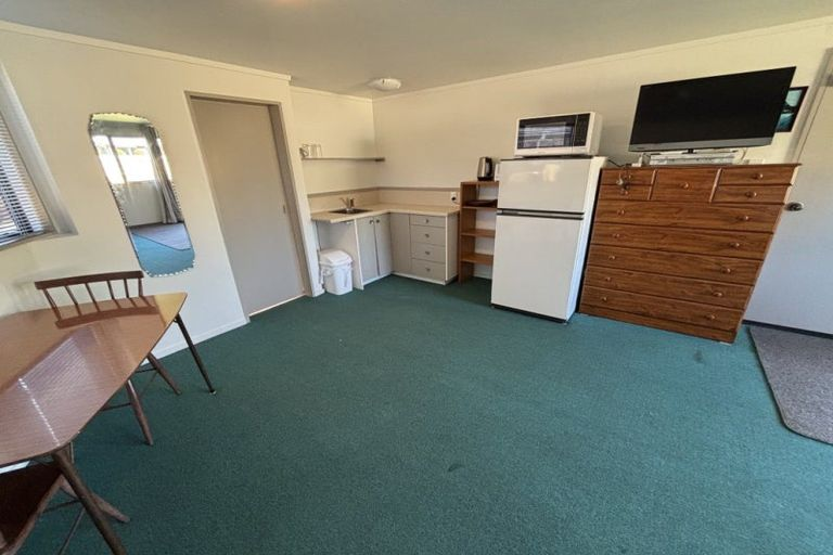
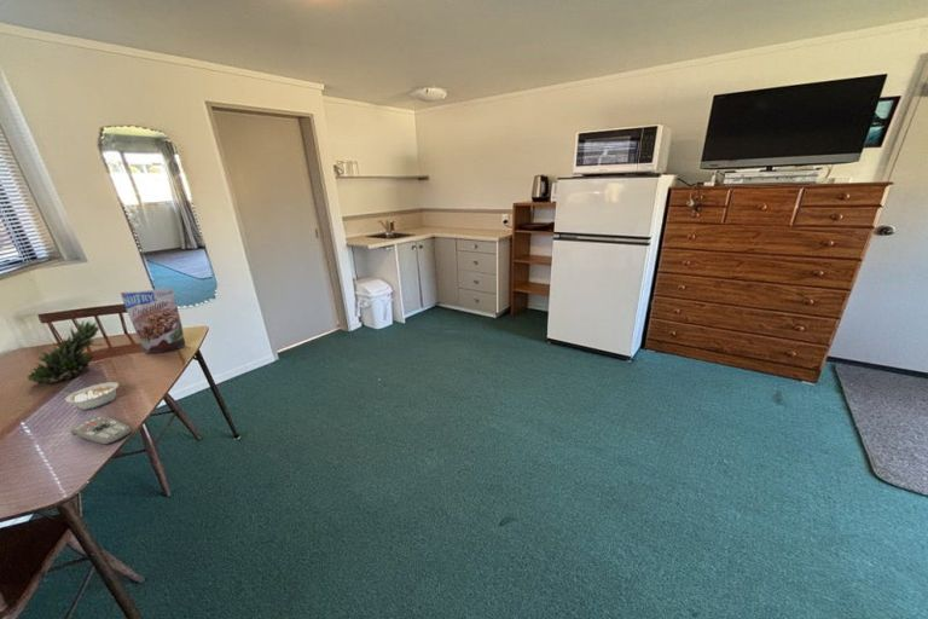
+ granola pouch [120,287,187,354]
+ legume [59,381,120,411]
+ succulent plant [27,320,106,386]
+ remote control [69,415,133,446]
